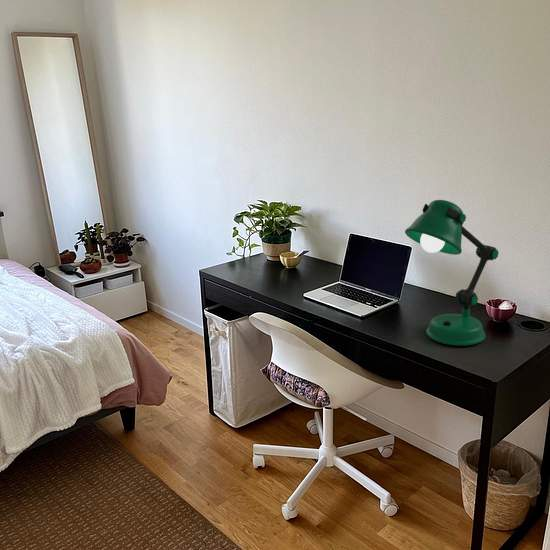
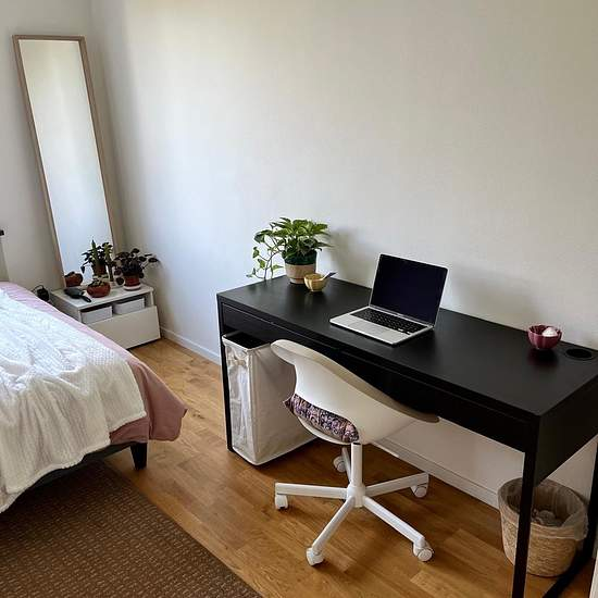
- desk lamp [404,199,500,347]
